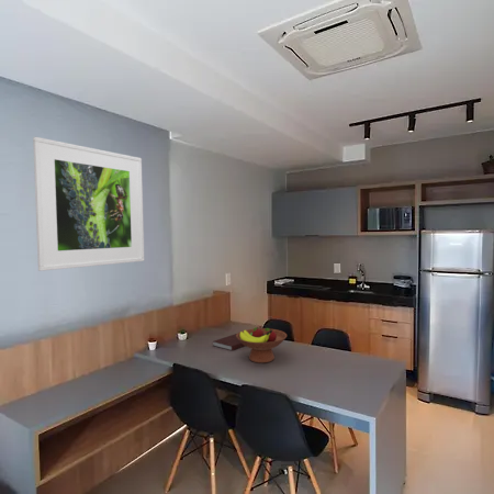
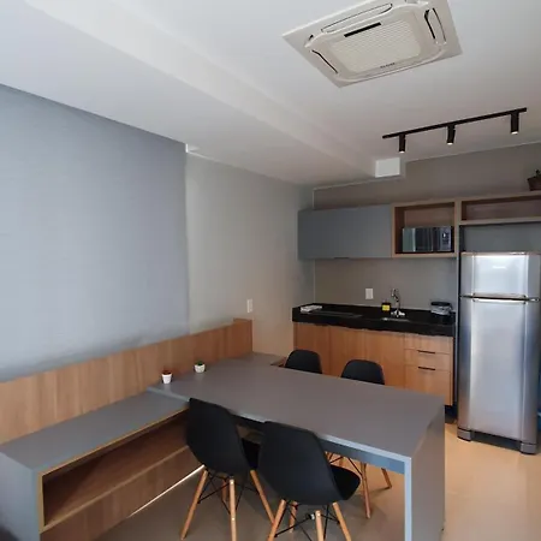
- notebook [212,333,246,352]
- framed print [32,136,145,272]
- fruit bowl [236,326,288,364]
